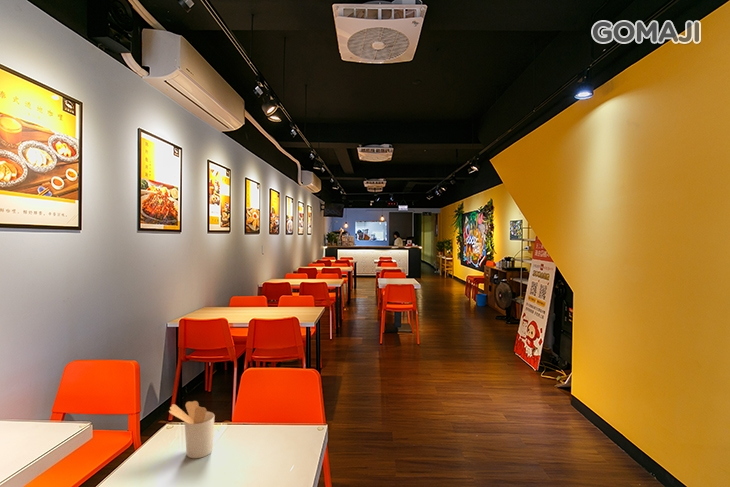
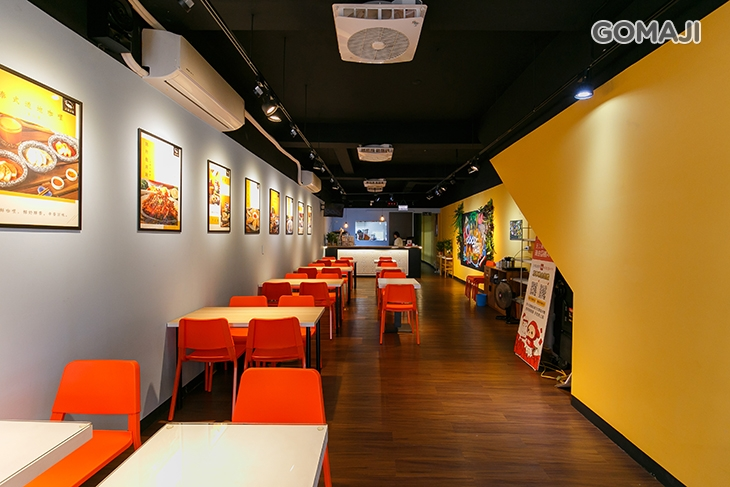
- utensil holder [168,400,216,459]
